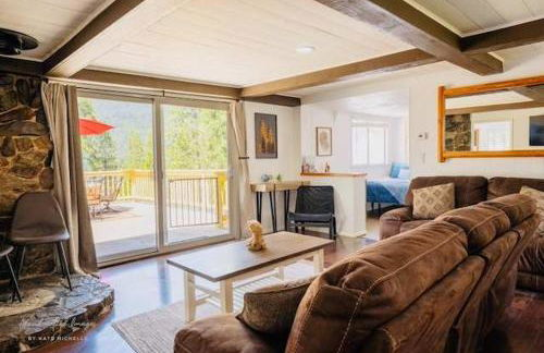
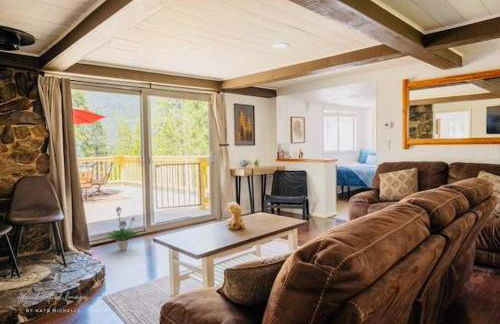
+ potted plant [105,206,139,252]
